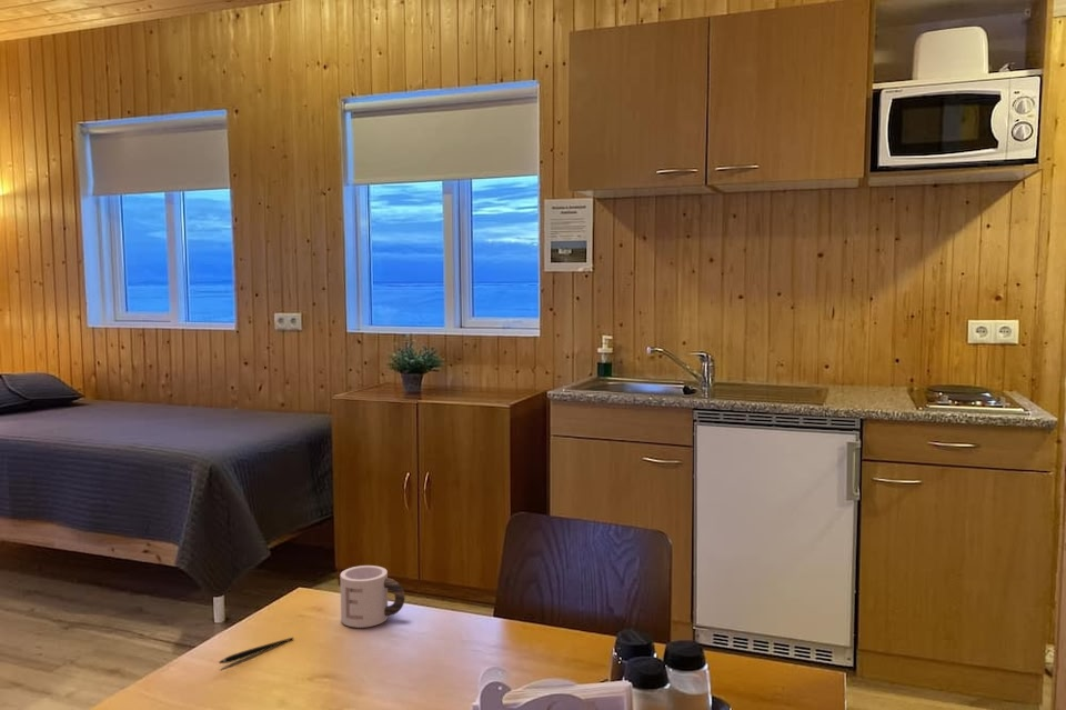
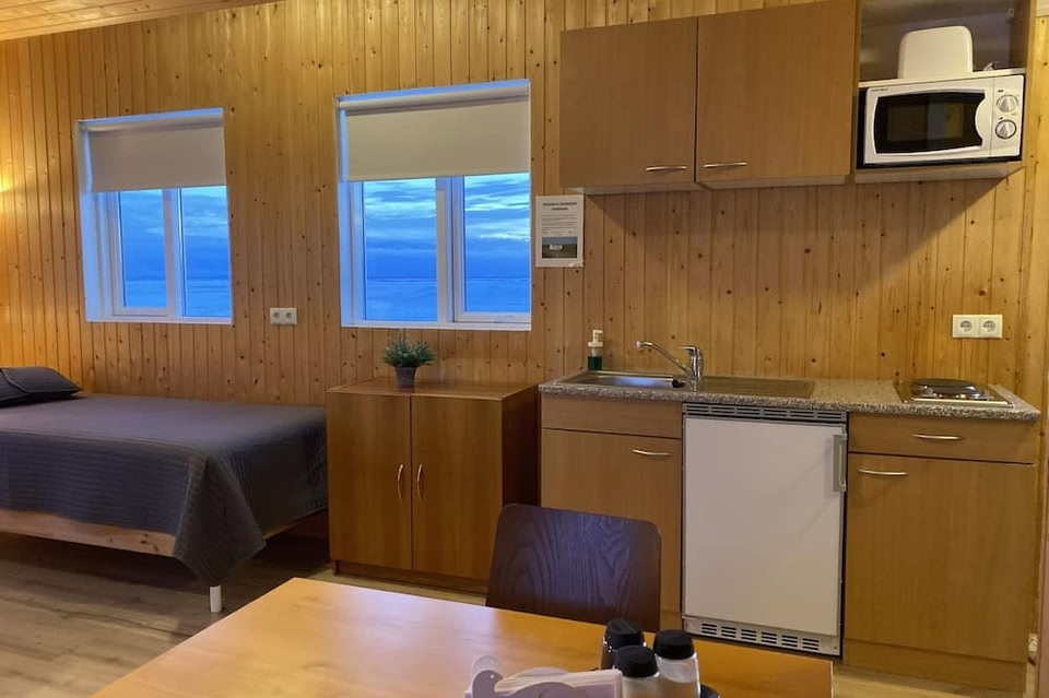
- pen [218,637,294,664]
- mug [339,564,406,629]
